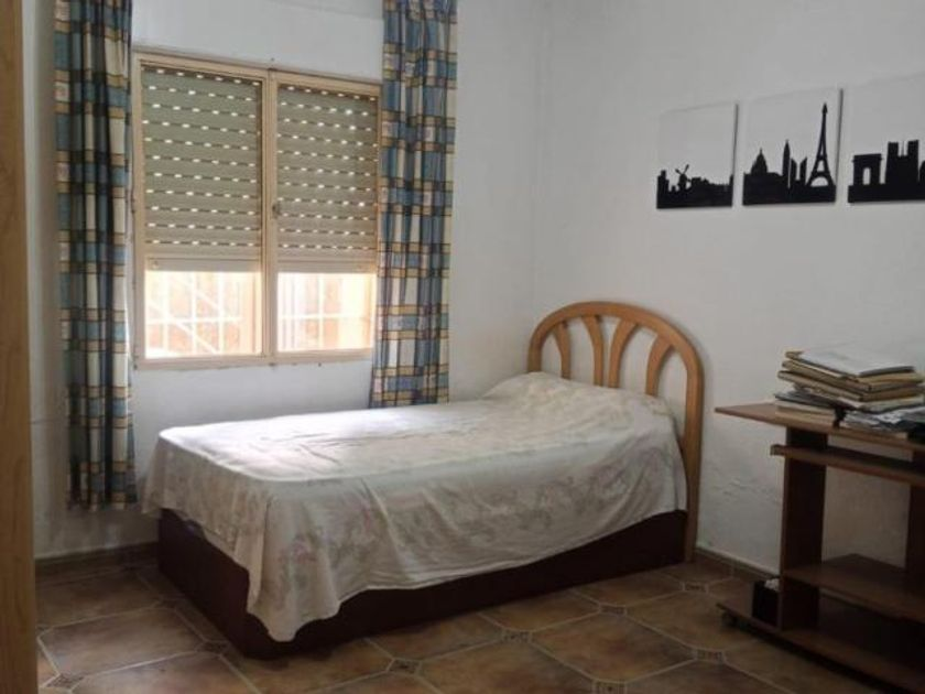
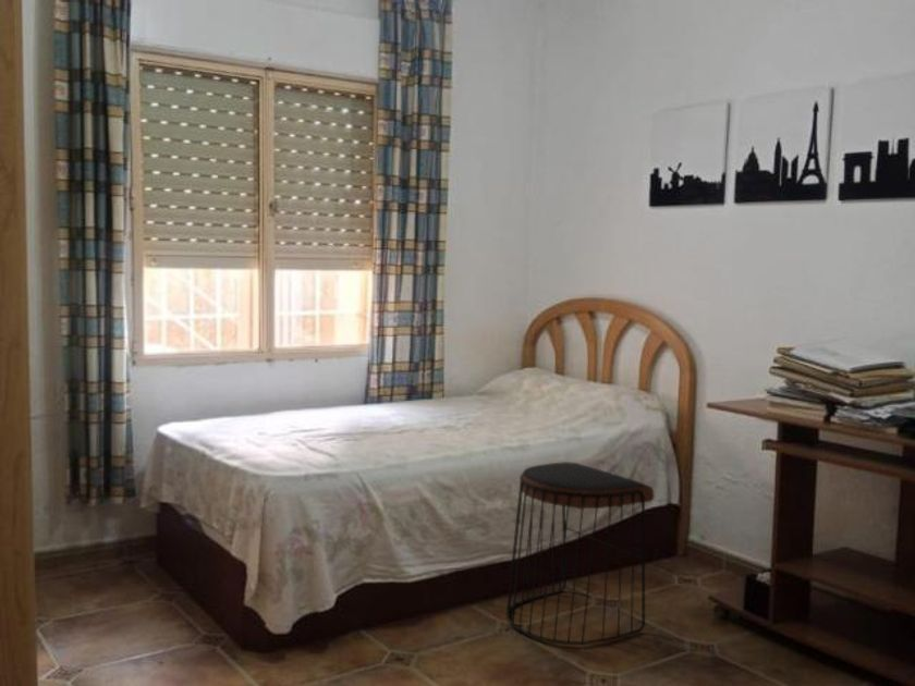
+ stool [505,461,656,646]
